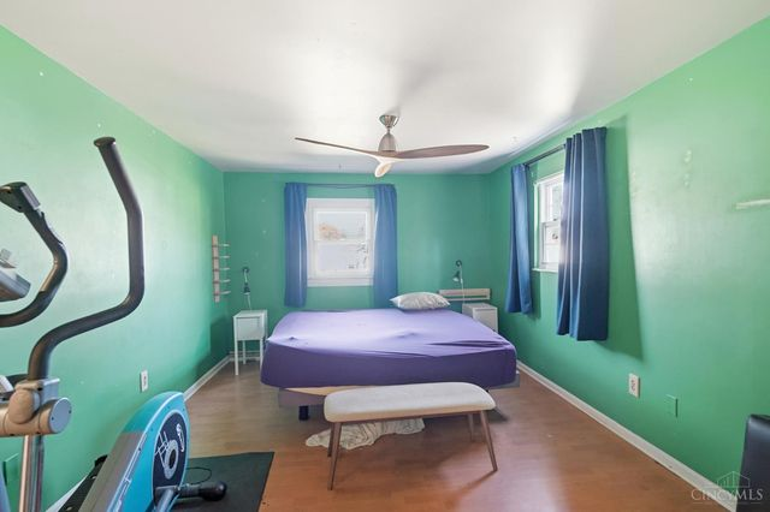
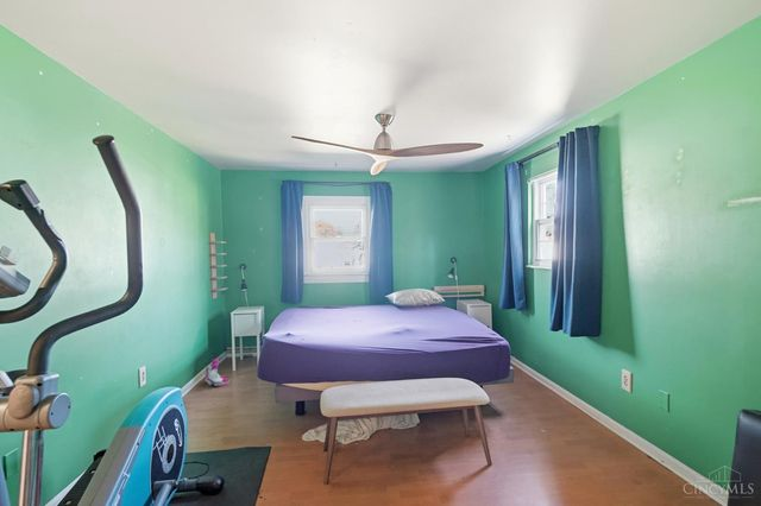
+ boots [203,358,231,387]
